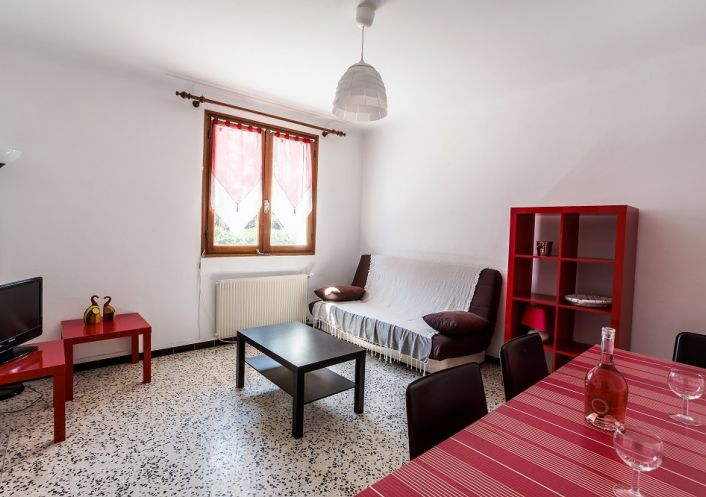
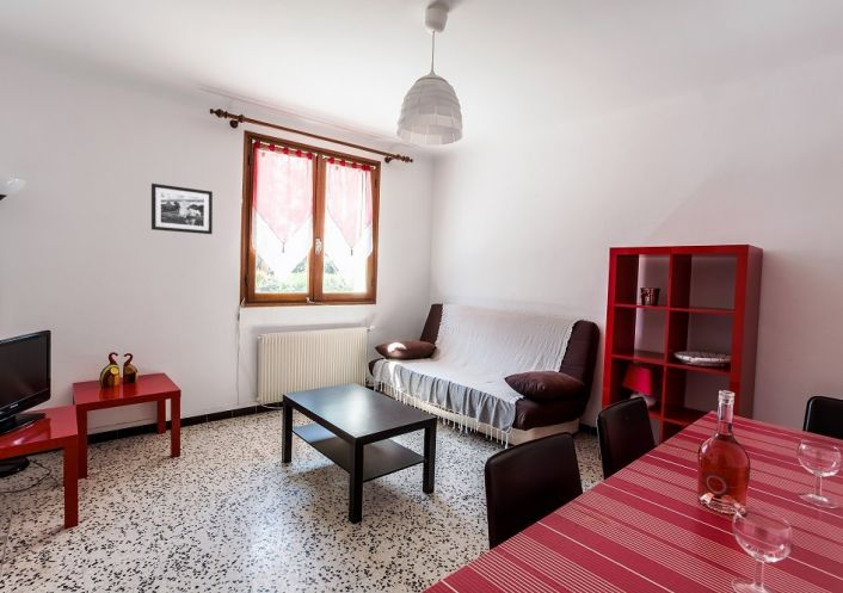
+ picture frame [150,183,214,235]
